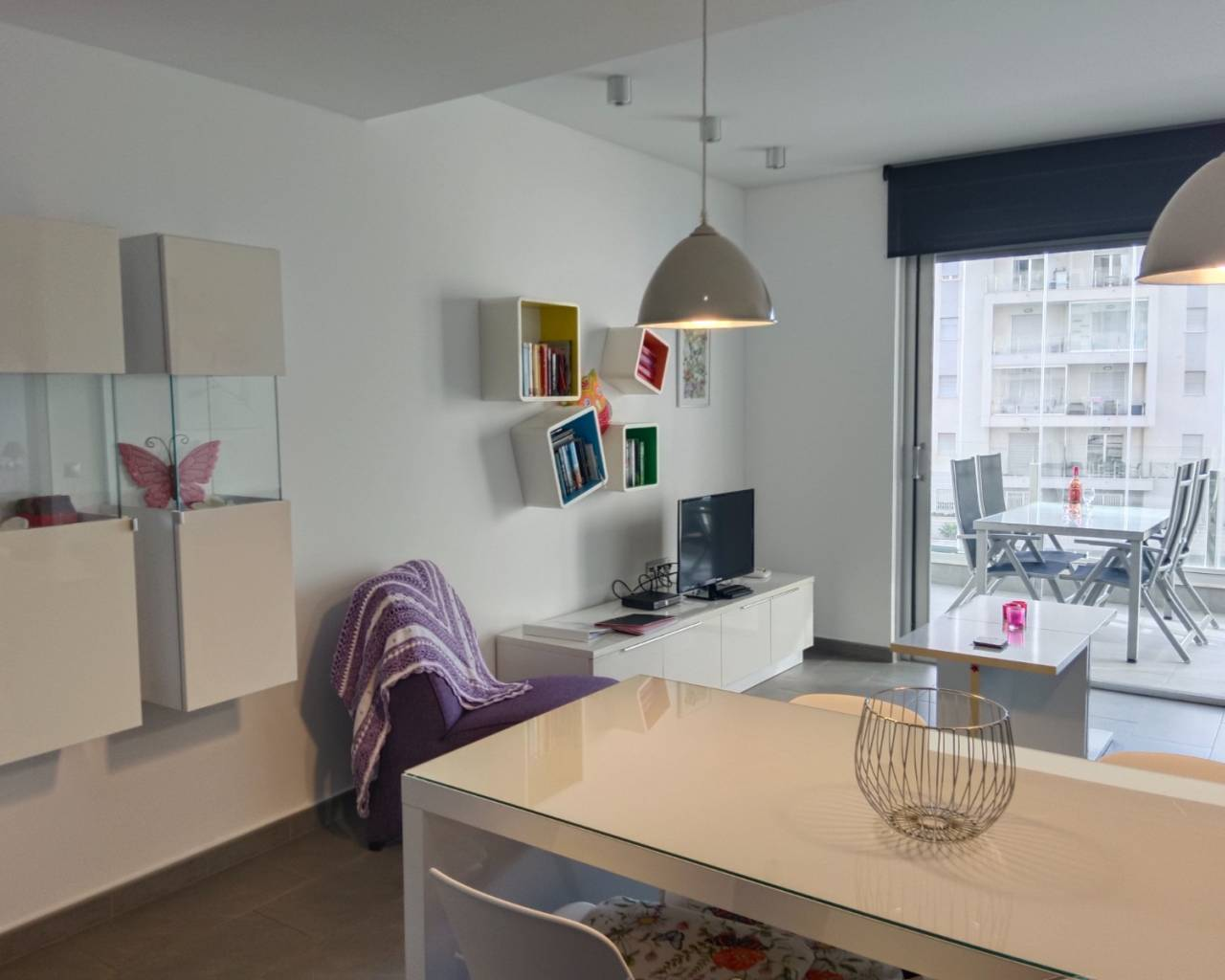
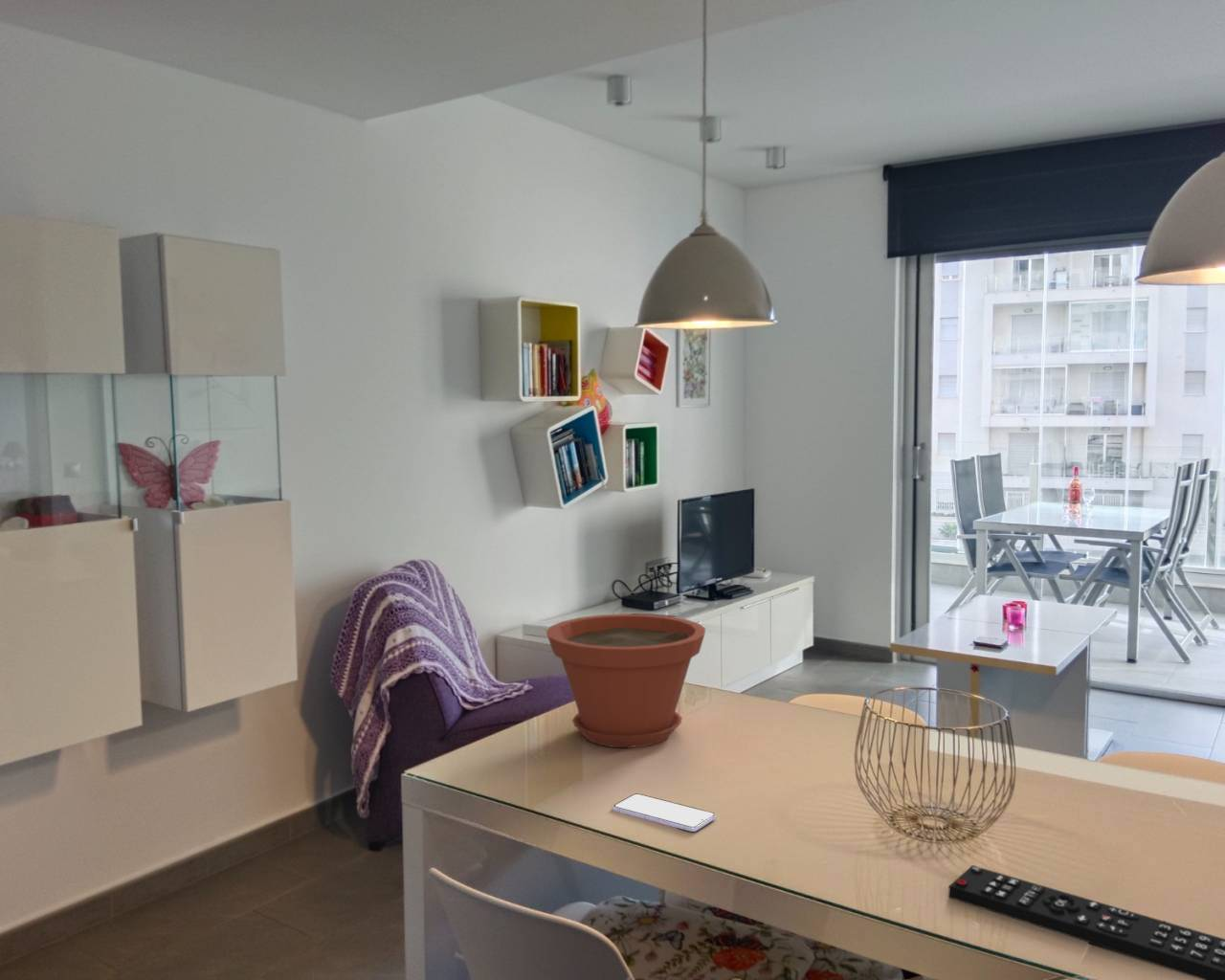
+ plant pot [546,612,706,749]
+ smartphone [612,792,717,833]
+ remote control [947,864,1225,980]
